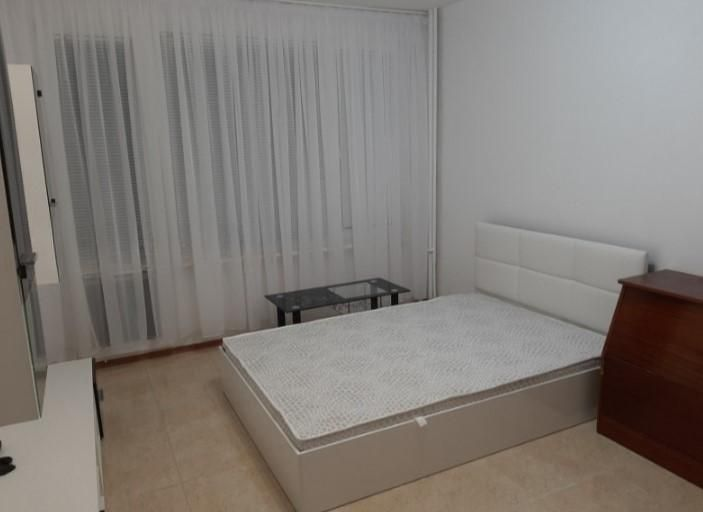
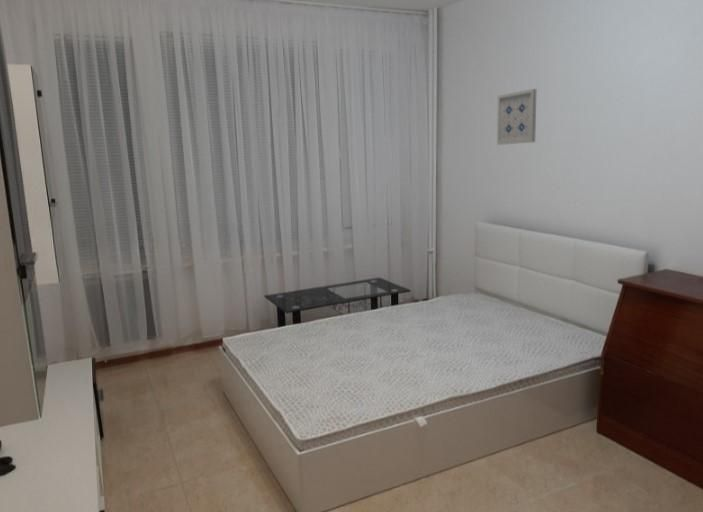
+ wall art [496,88,537,146]
